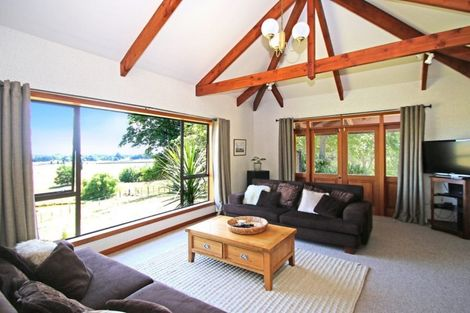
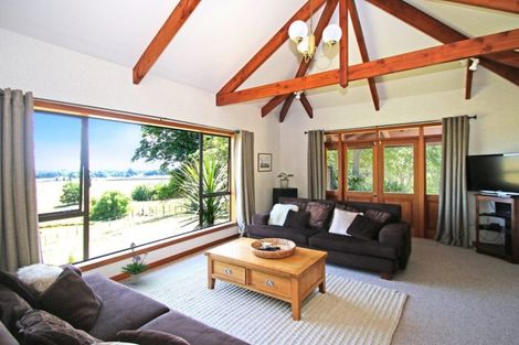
+ potted plant [119,241,151,284]
